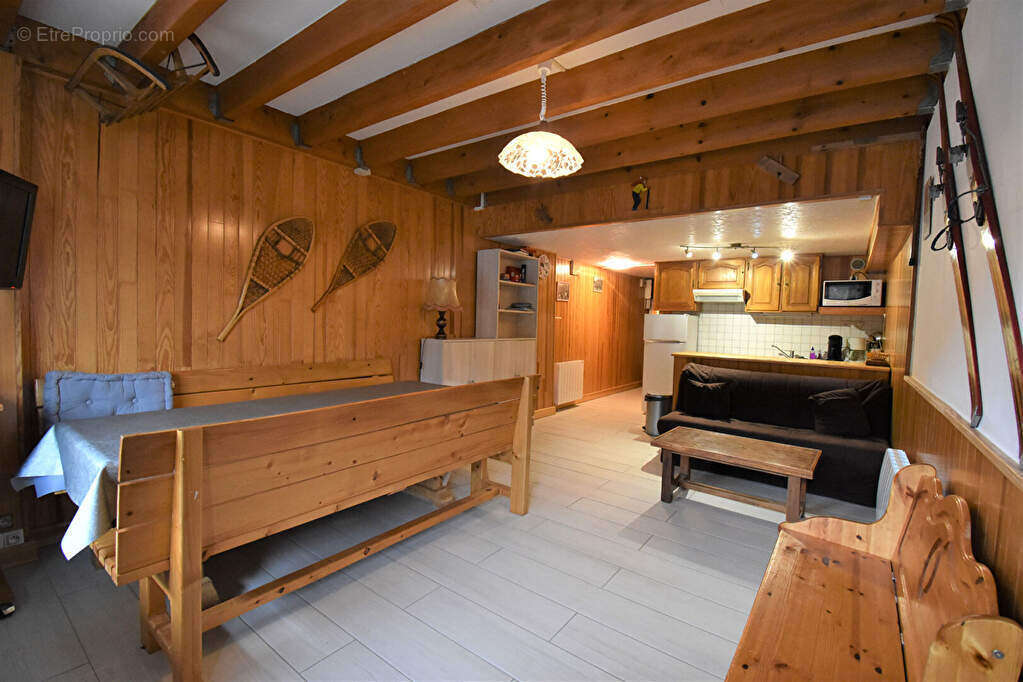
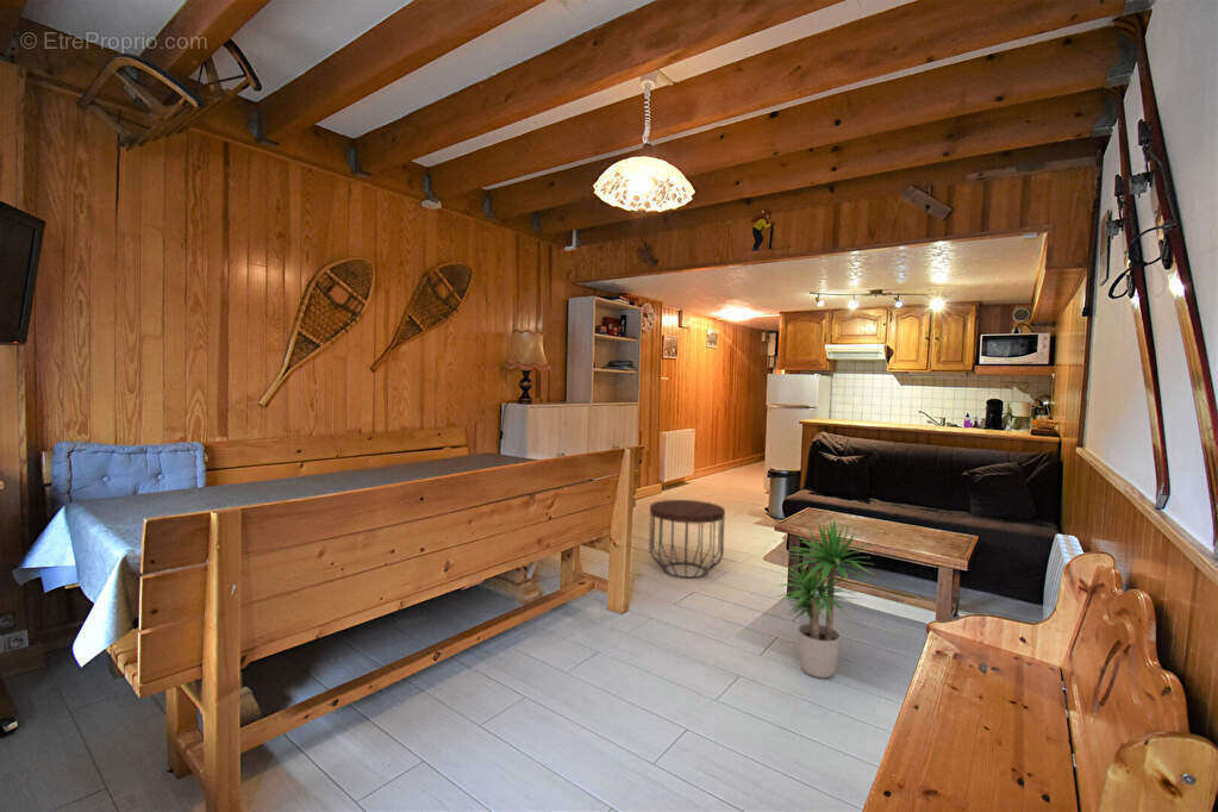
+ potted plant [772,516,877,679]
+ side table [648,499,726,579]
